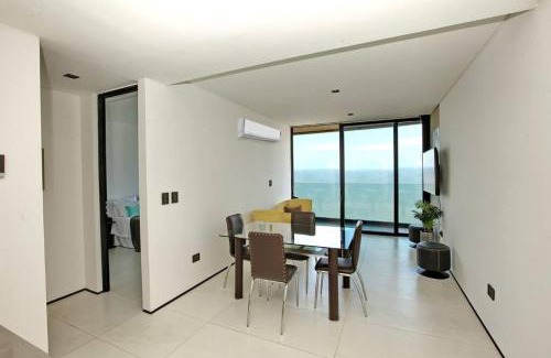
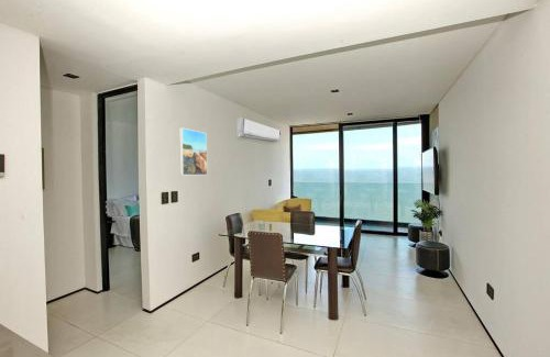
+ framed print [179,126,208,176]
